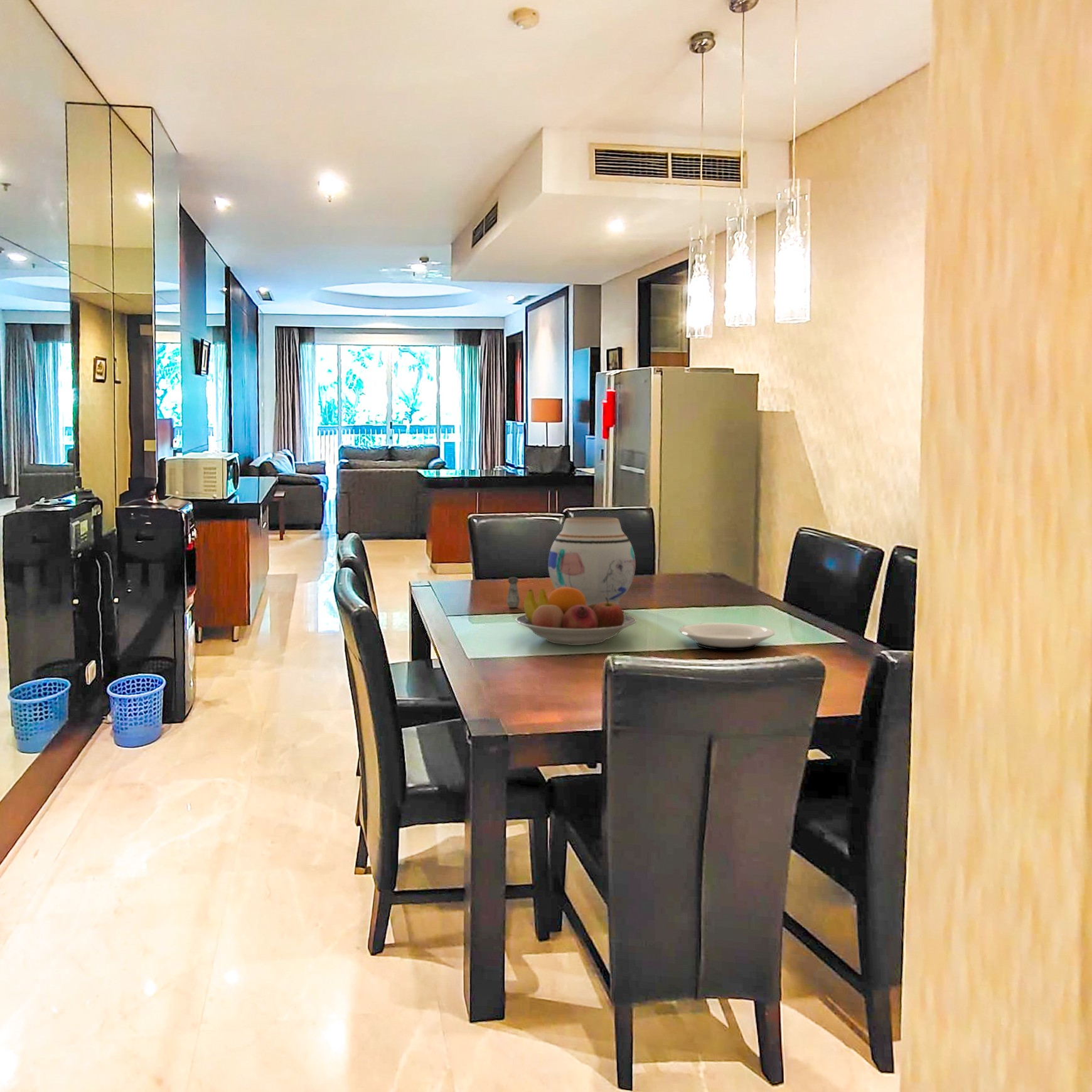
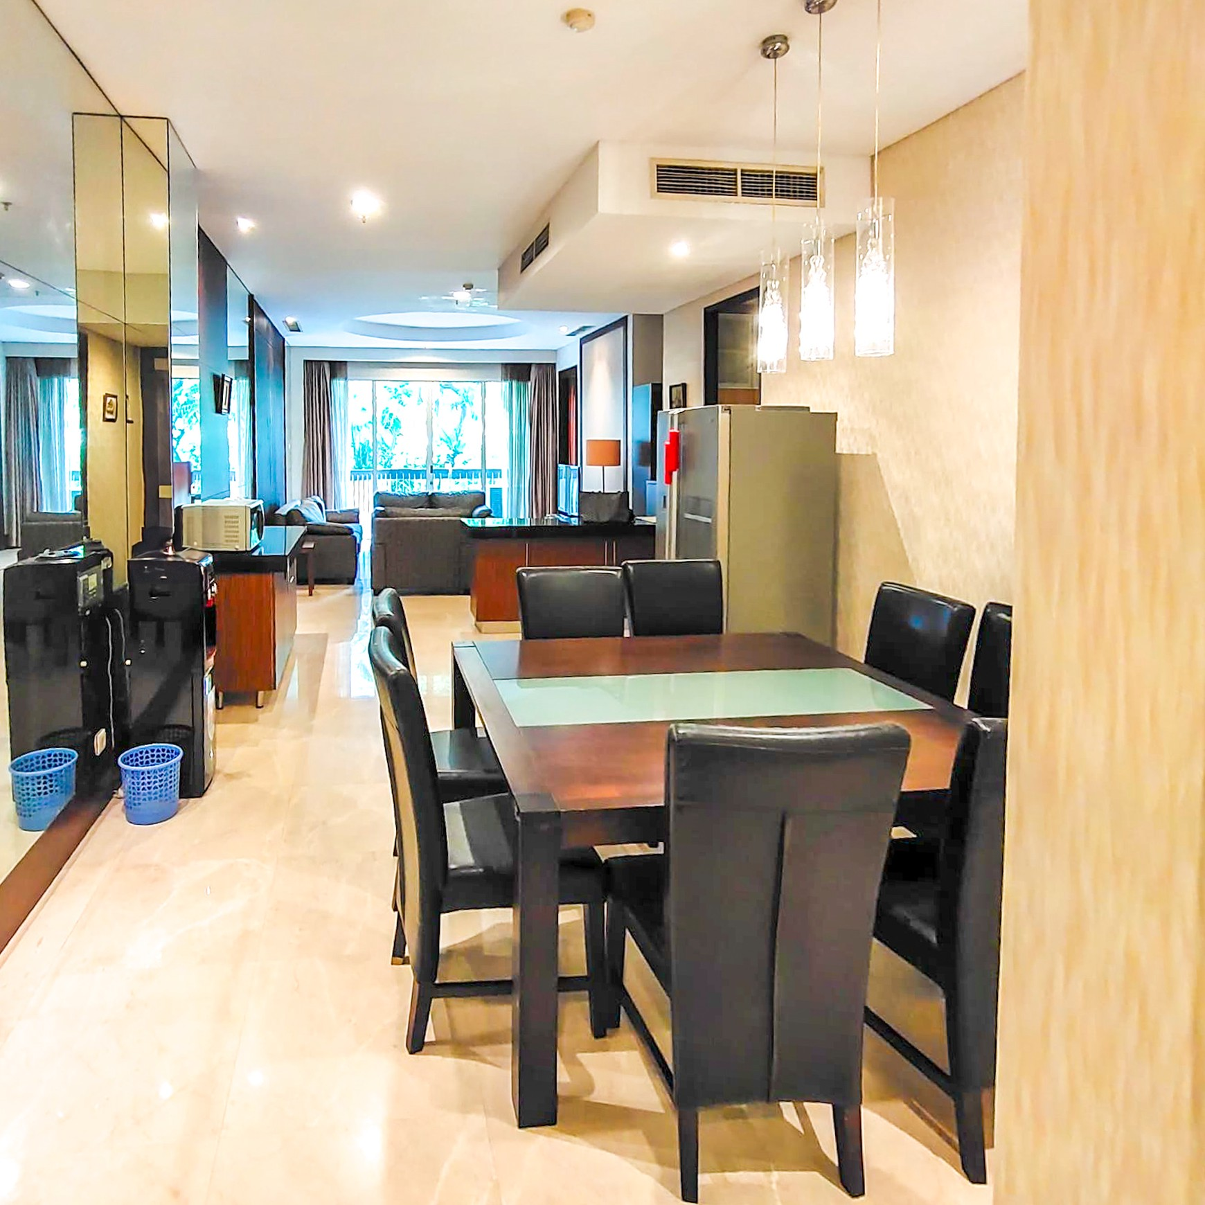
- vase [548,517,636,606]
- salt shaker [506,577,520,608]
- plate [678,623,776,651]
- fruit bowl [515,587,637,646]
